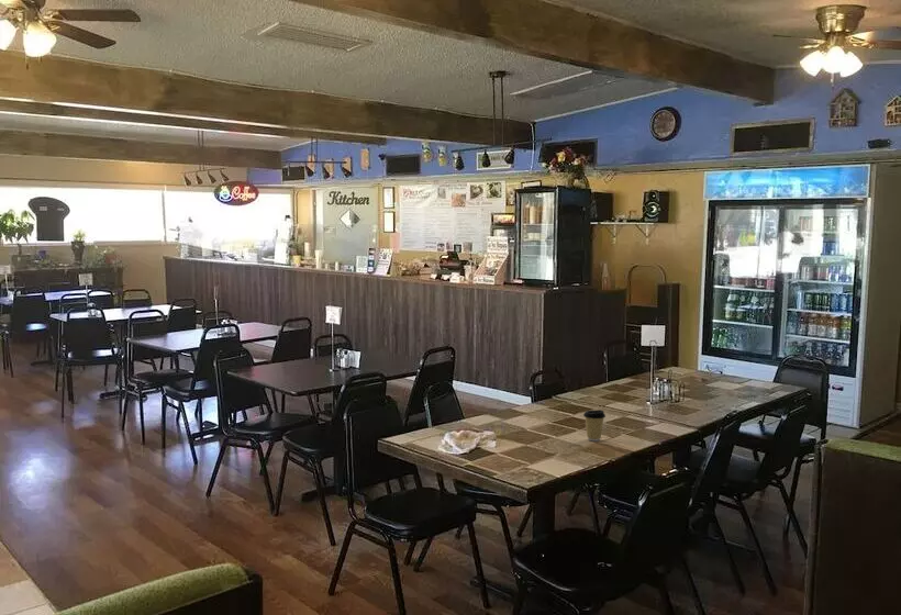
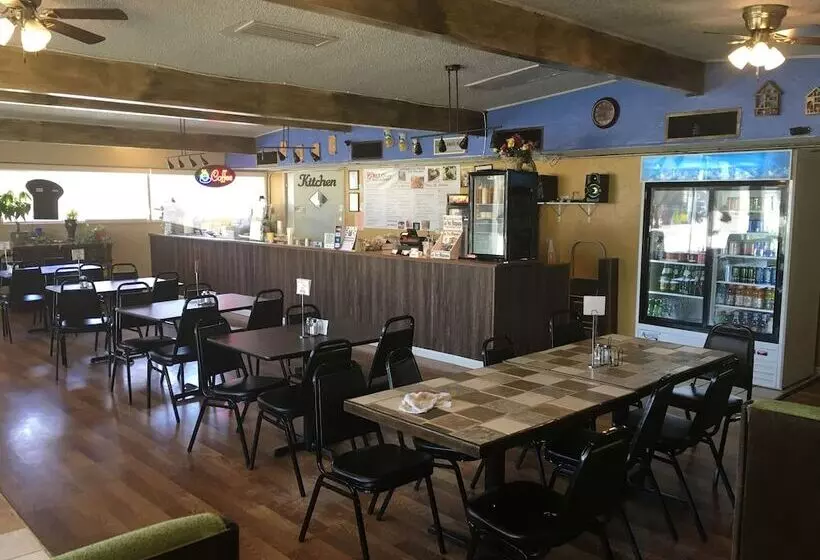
- coffee cup [582,409,607,443]
